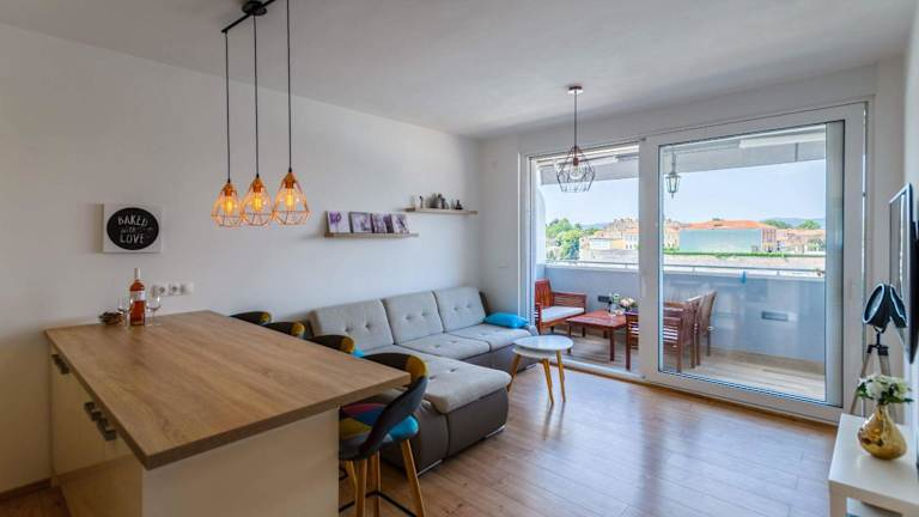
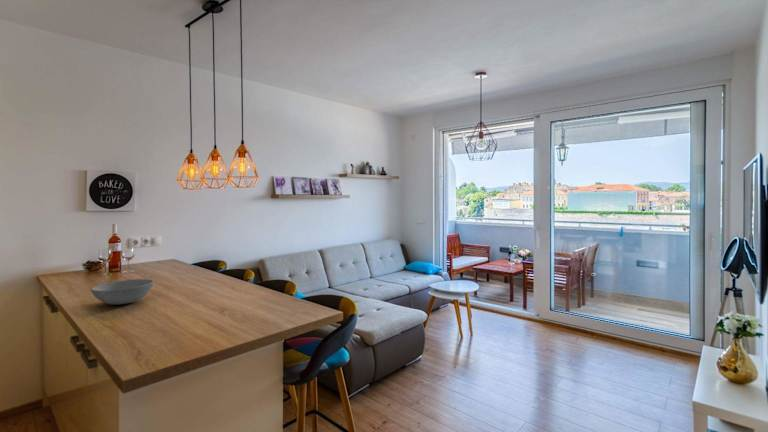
+ bowl [90,278,154,306]
